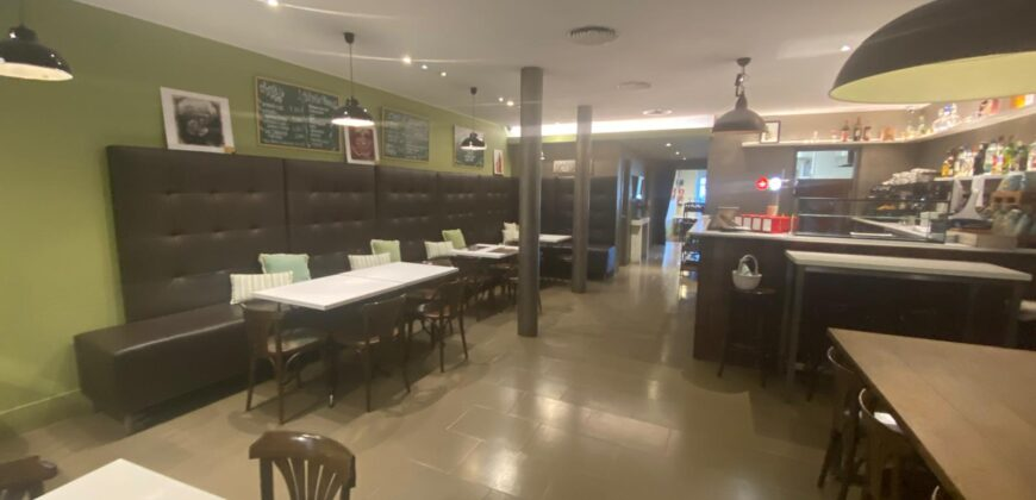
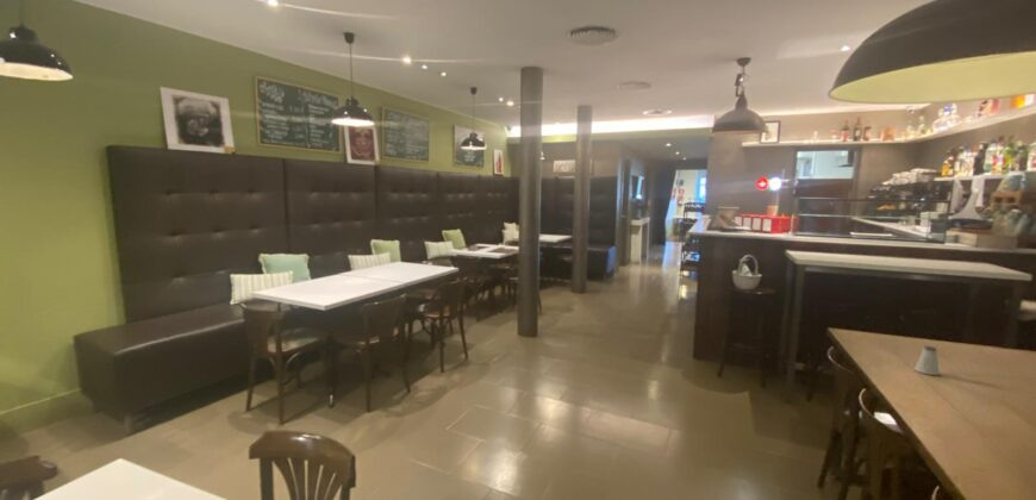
+ saltshaker [913,345,941,376]
